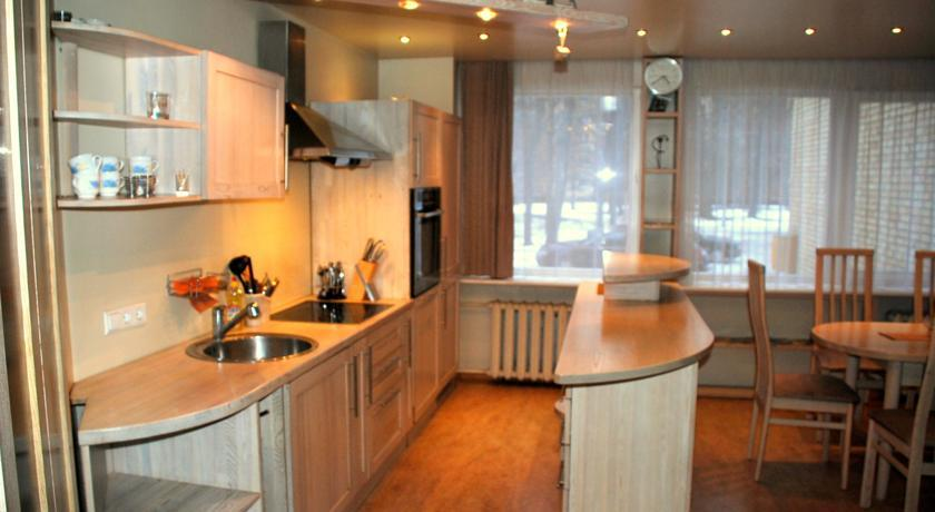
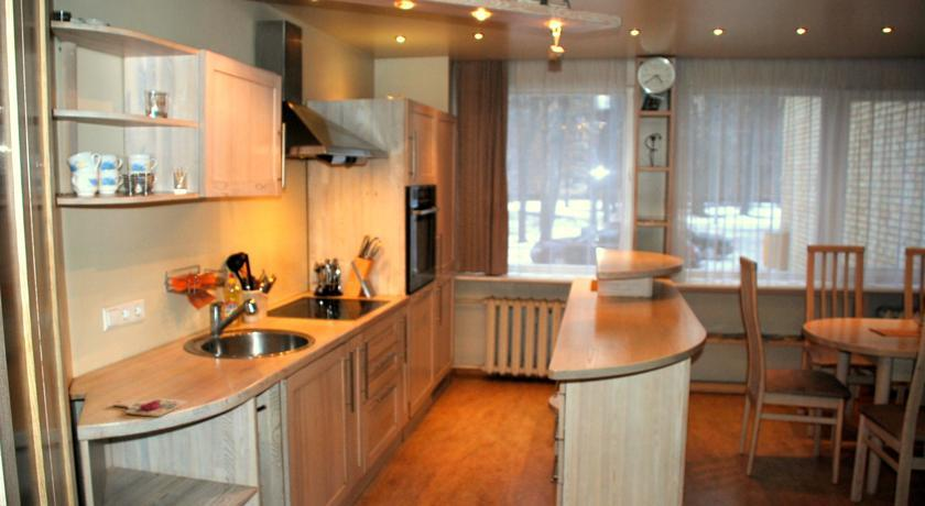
+ cutting board [112,397,189,418]
